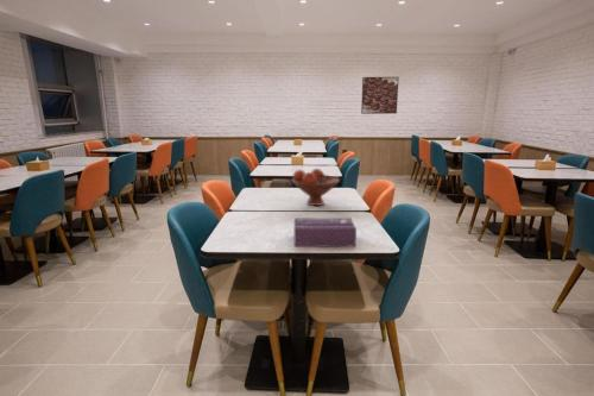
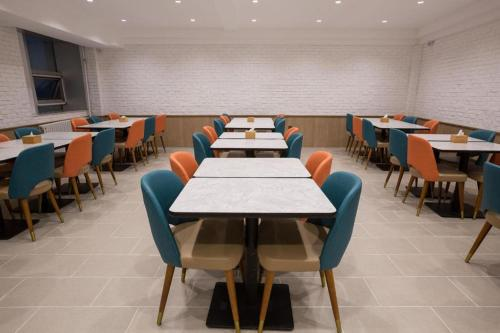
- tissue box [293,216,358,249]
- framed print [360,76,400,115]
- fruit bowl [291,168,341,207]
